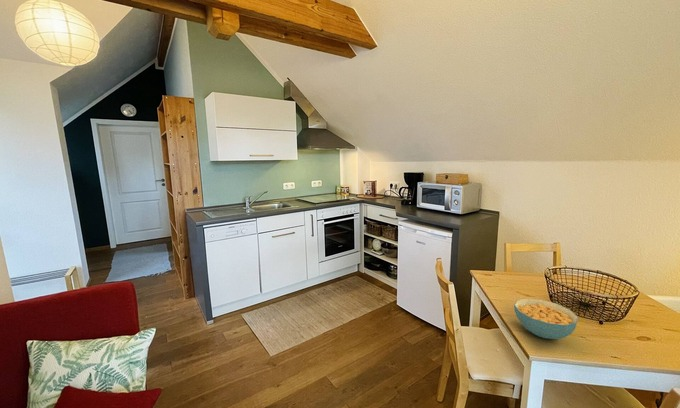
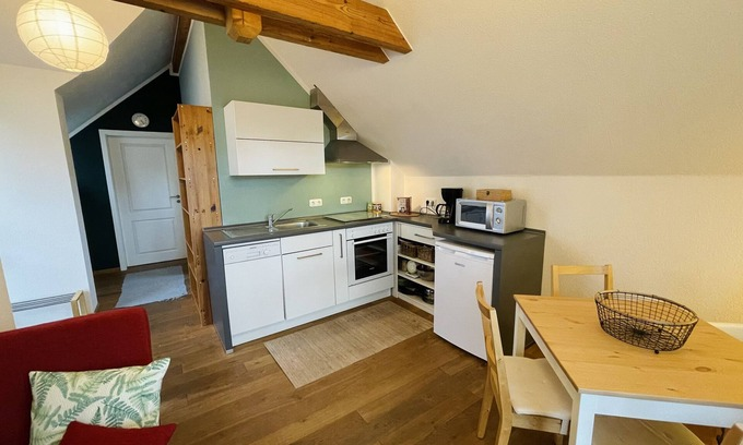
- cereal bowl [513,297,579,340]
